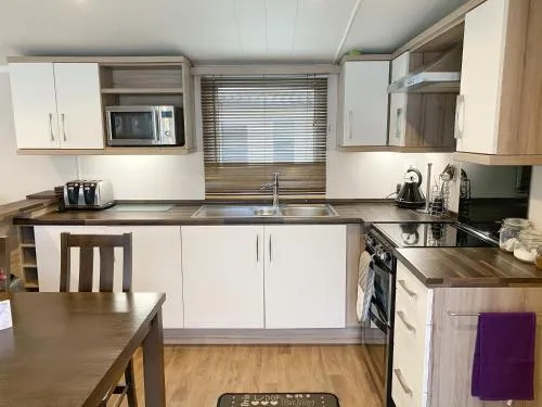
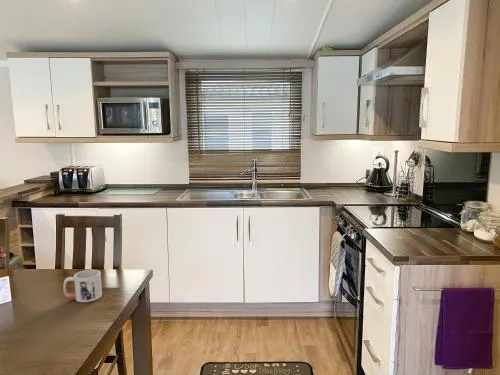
+ mug [62,269,103,303]
